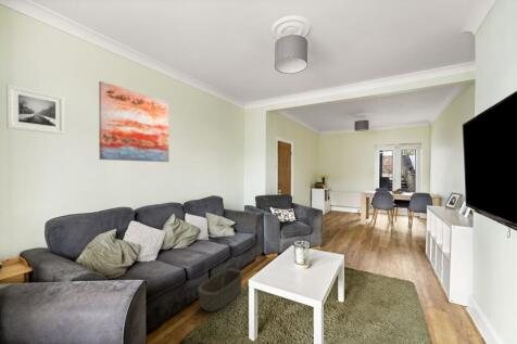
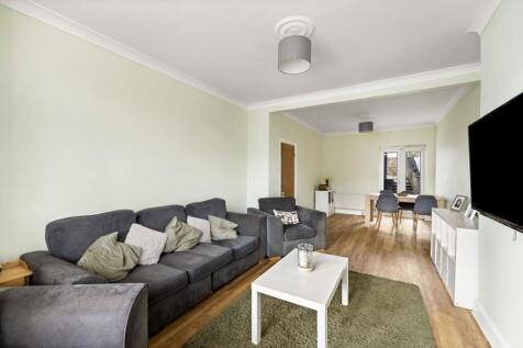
- basket [197,252,244,313]
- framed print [5,84,65,136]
- wall art [98,80,169,163]
